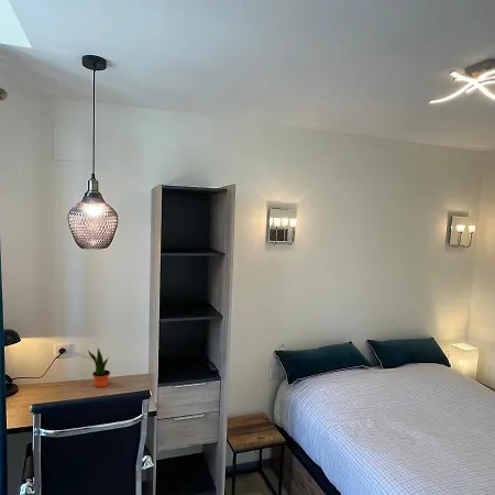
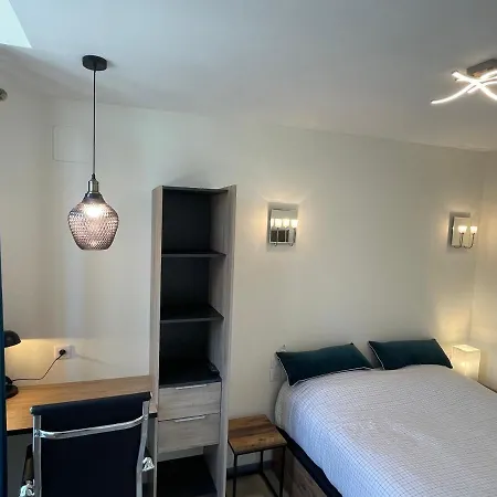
- potted plant [87,348,111,388]
